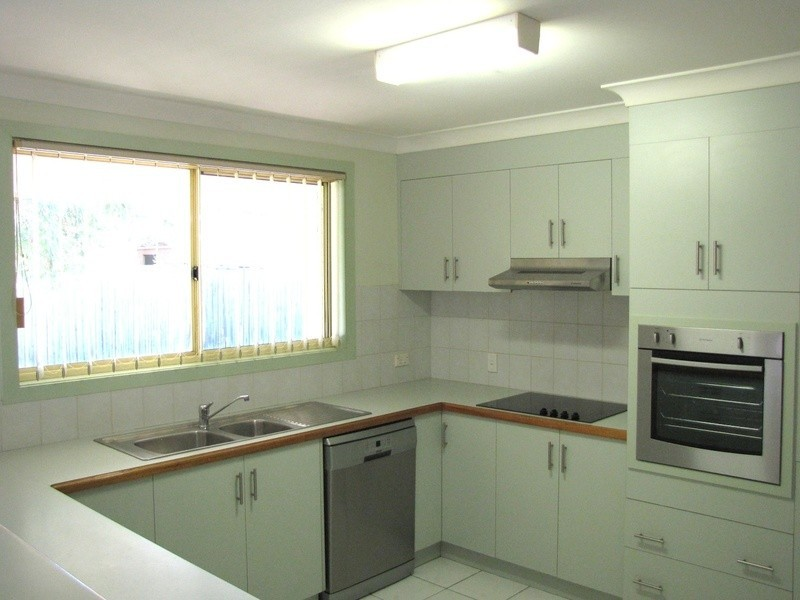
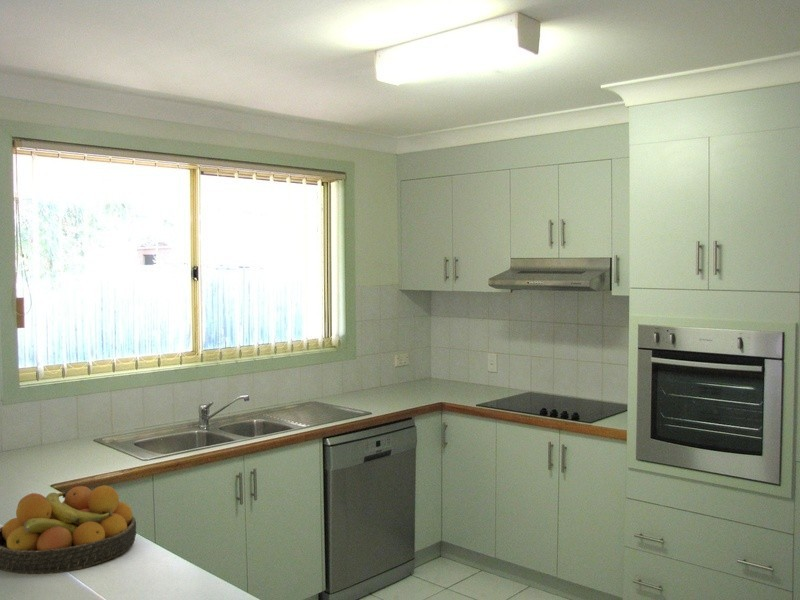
+ fruit bowl [0,485,137,575]
